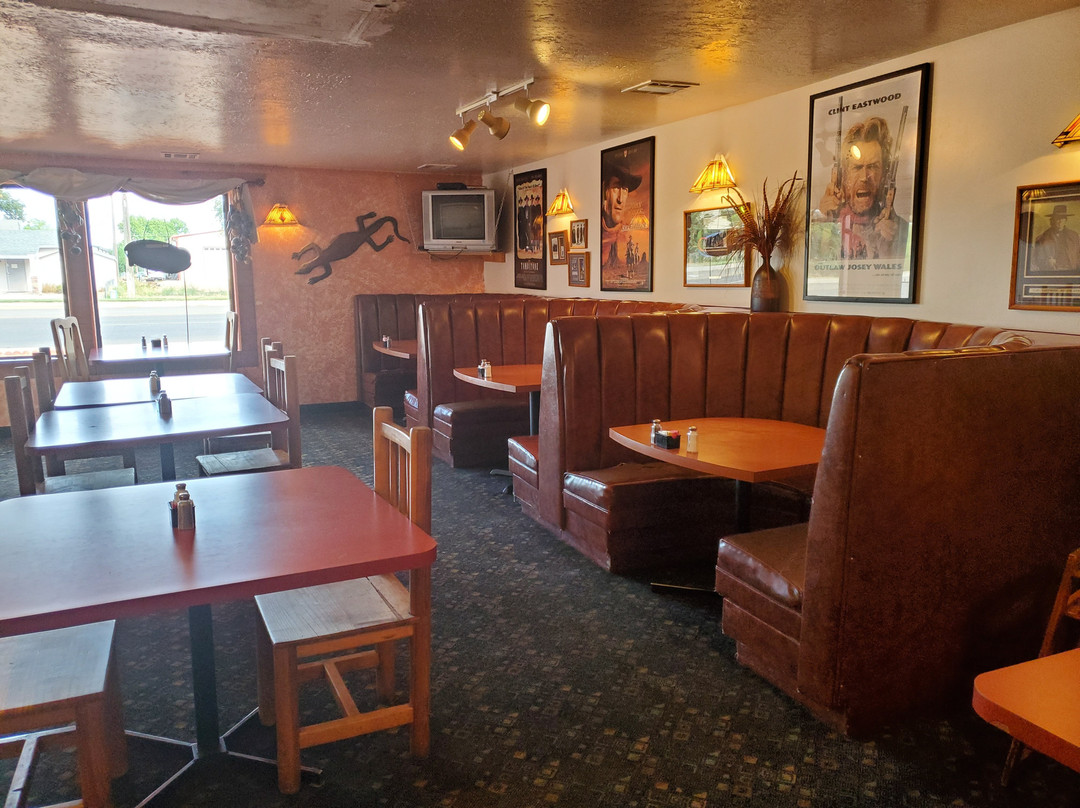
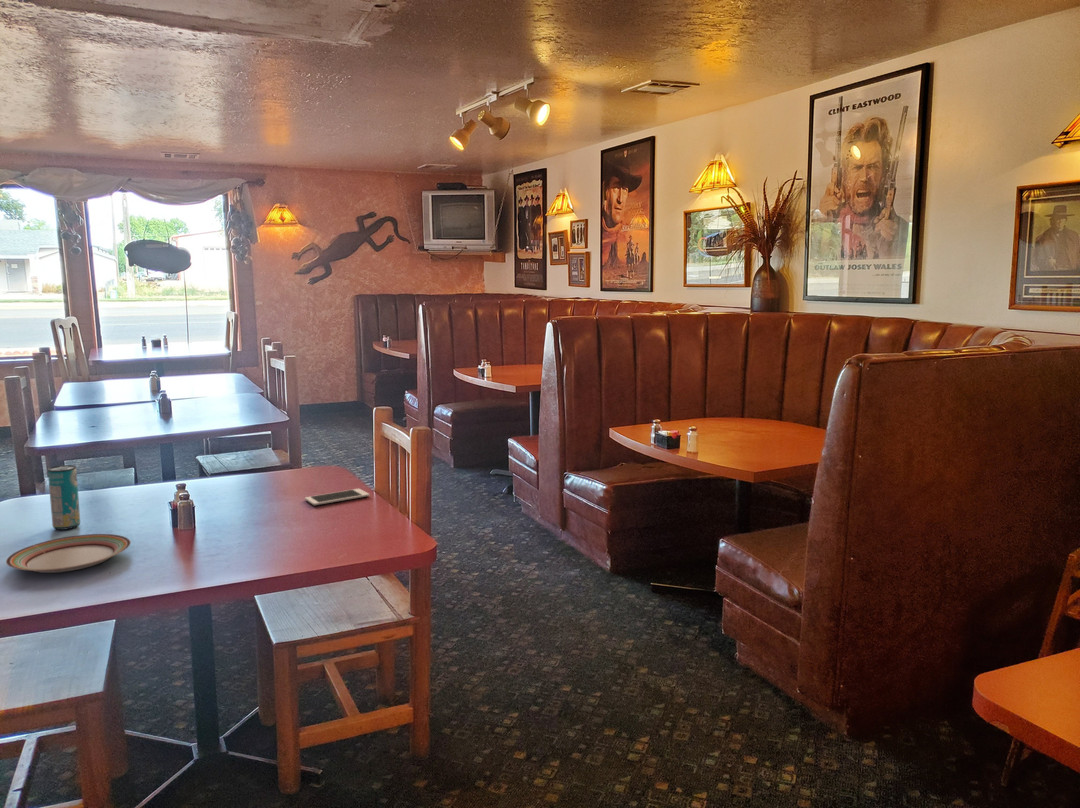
+ beverage can [47,464,81,531]
+ cell phone [304,488,370,506]
+ plate [5,533,132,574]
